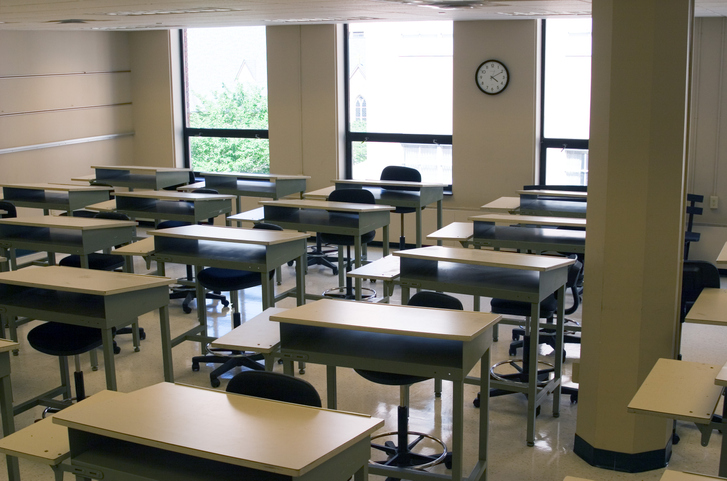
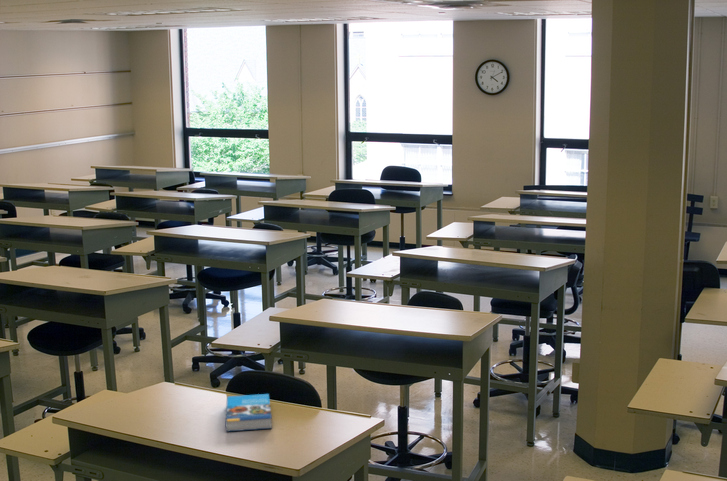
+ book [225,393,273,433]
